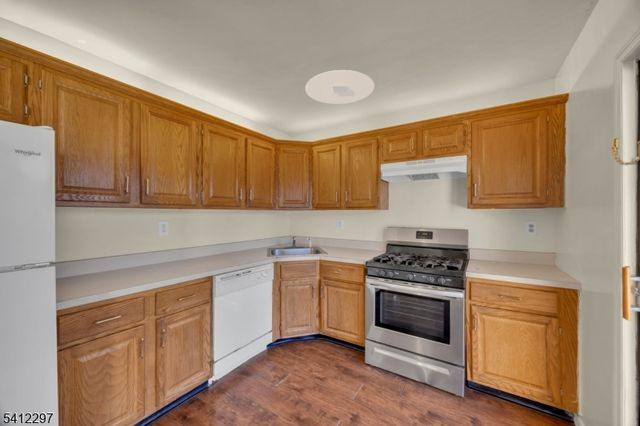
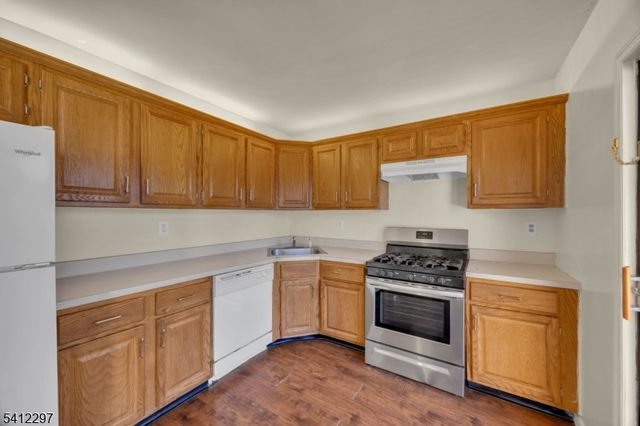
- ceiling light [304,69,375,105]
